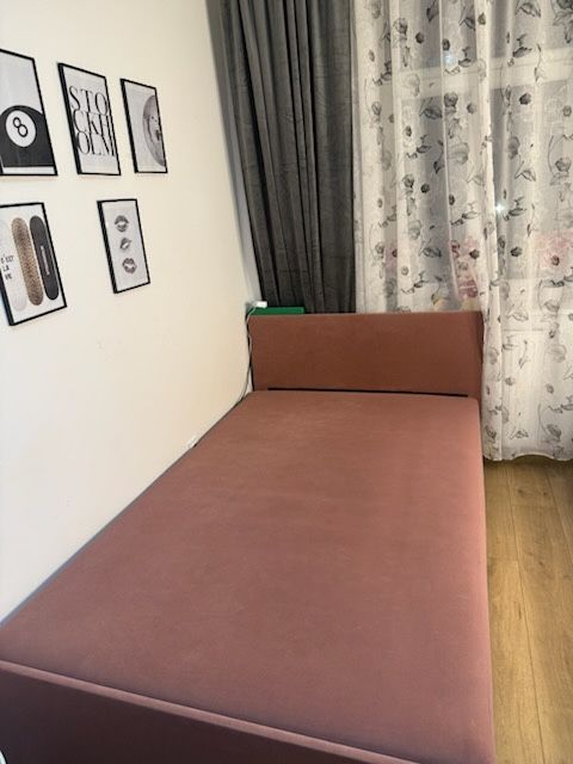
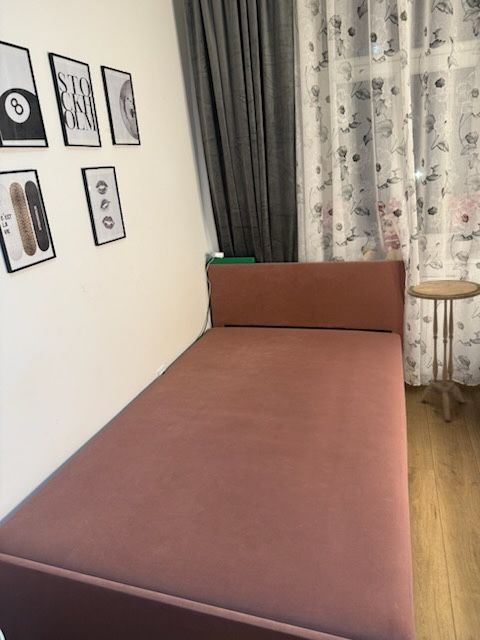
+ side table [406,279,480,422]
